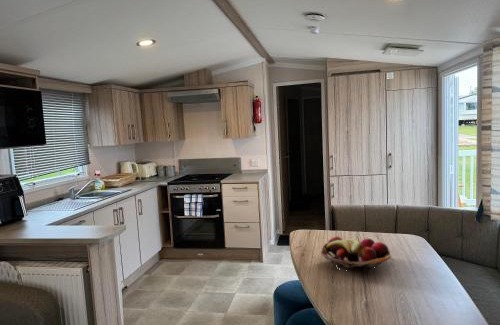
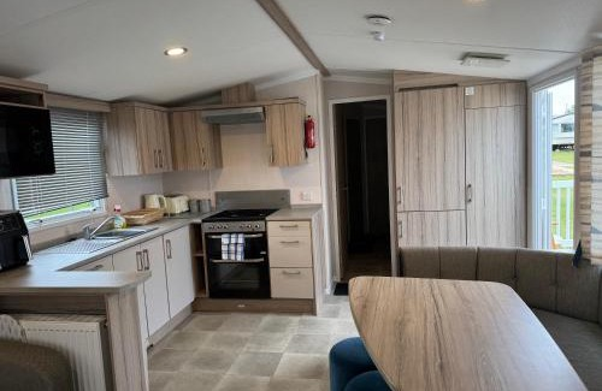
- fruit basket [320,236,392,272]
